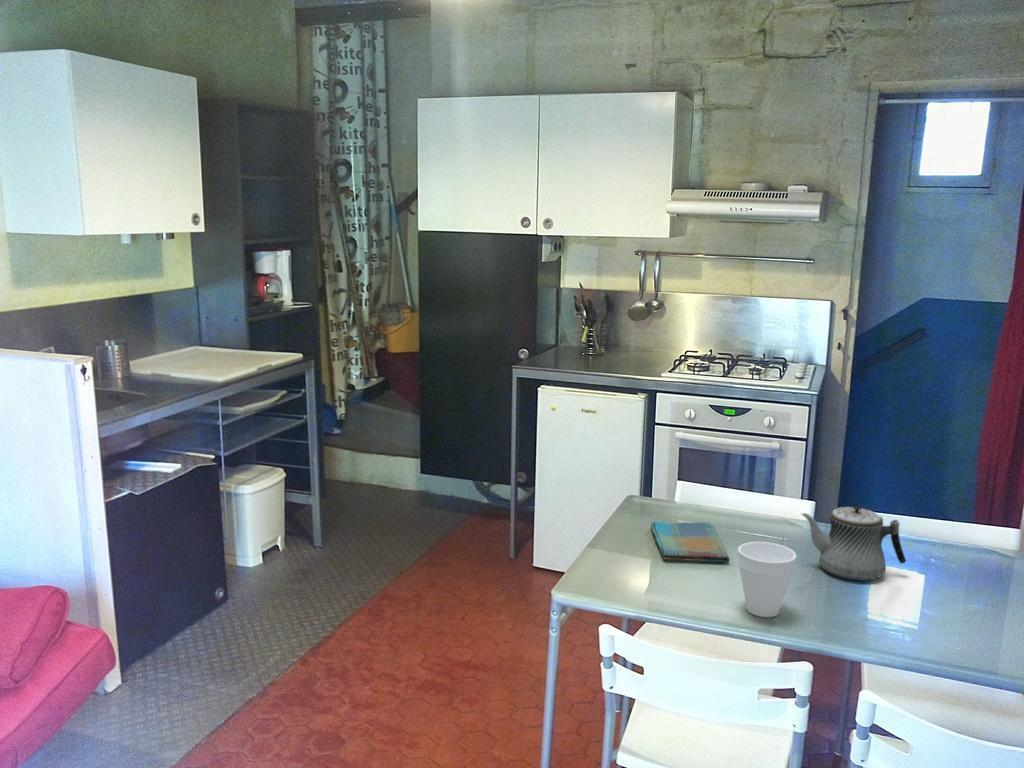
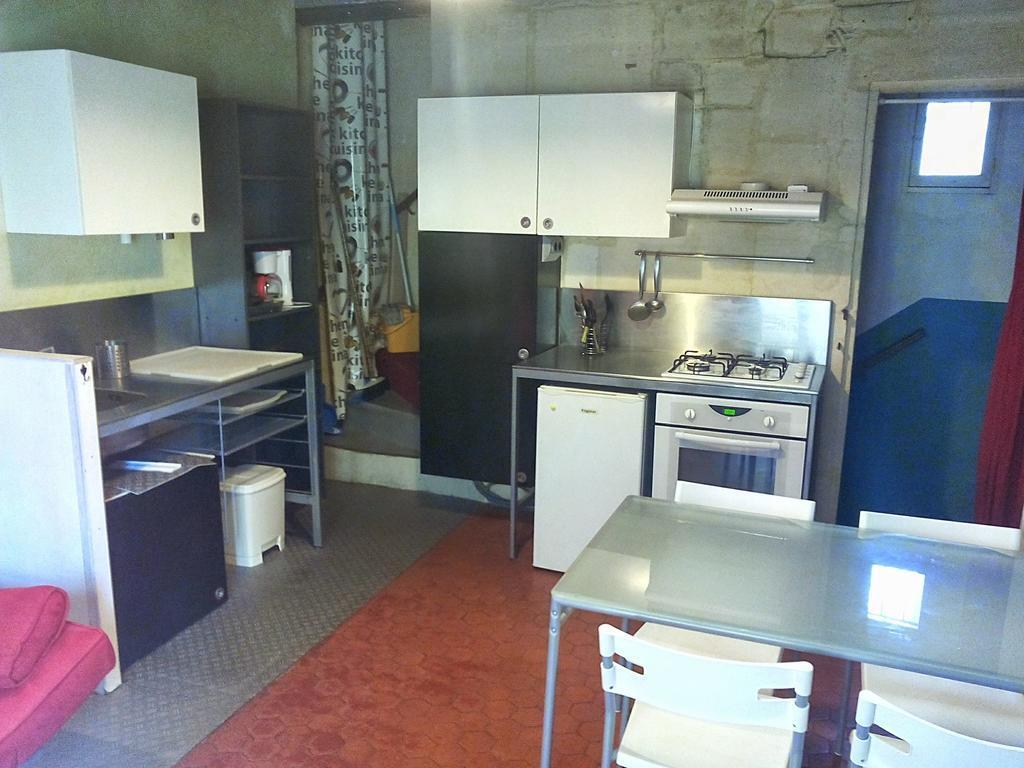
- dish towel [650,520,731,563]
- cup [736,541,797,618]
- teapot [800,506,907,581]
